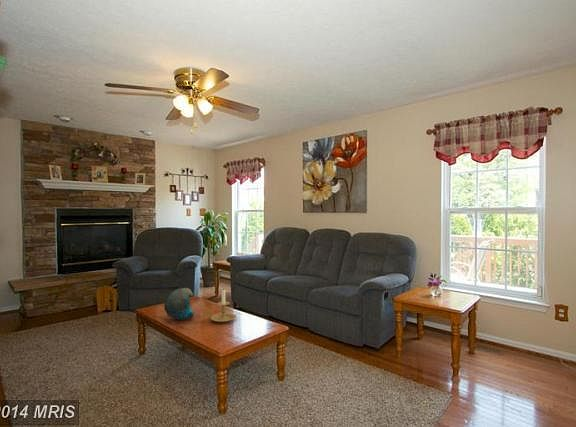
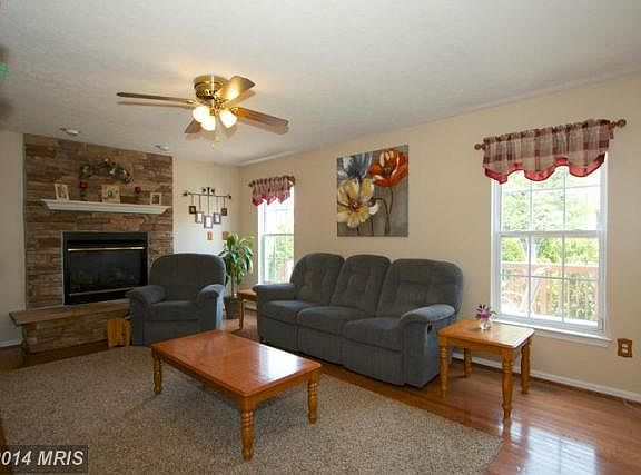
- decorative bowl [163,287,195,321]
- candle holder [206,288,237,323]
